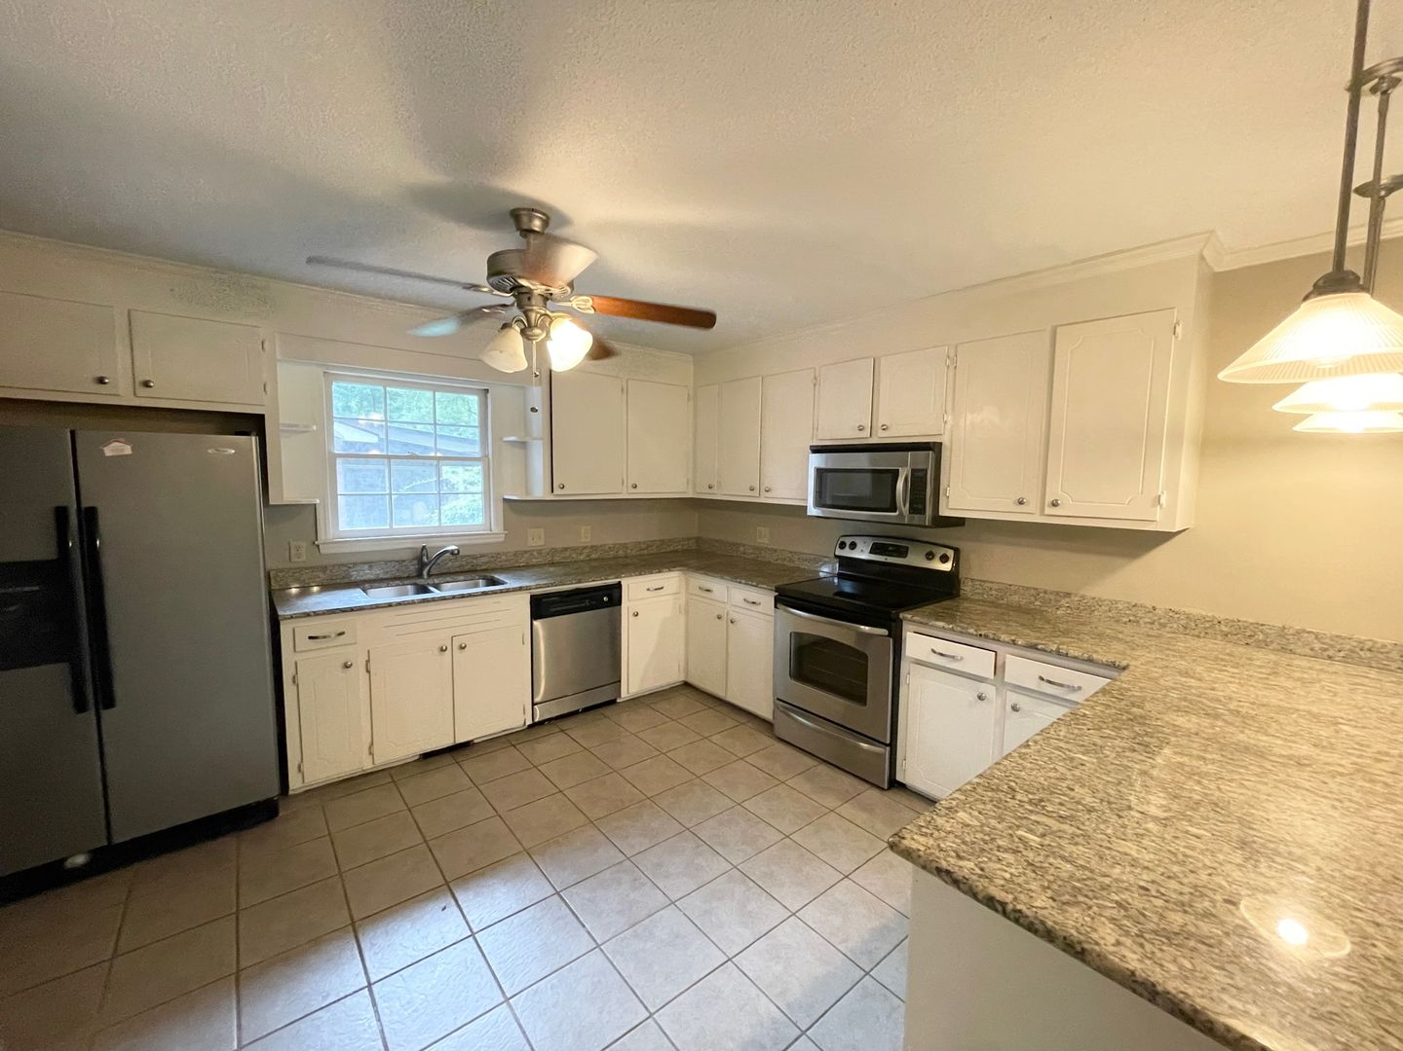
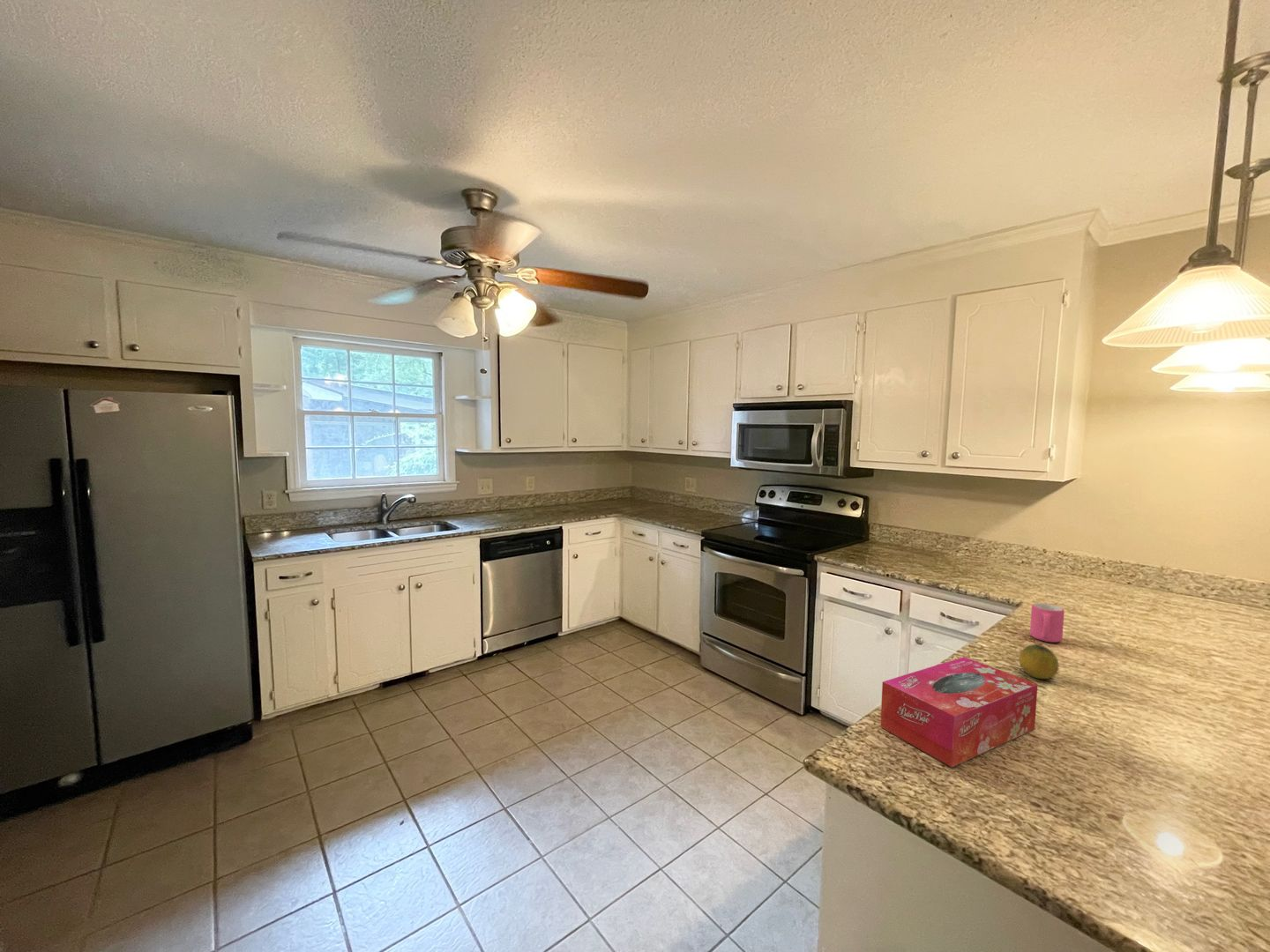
+ tissue box [879,656,1038,768]
+ fruit [1018,643,1059,680]
+ mug [1029,602,1065,643]
